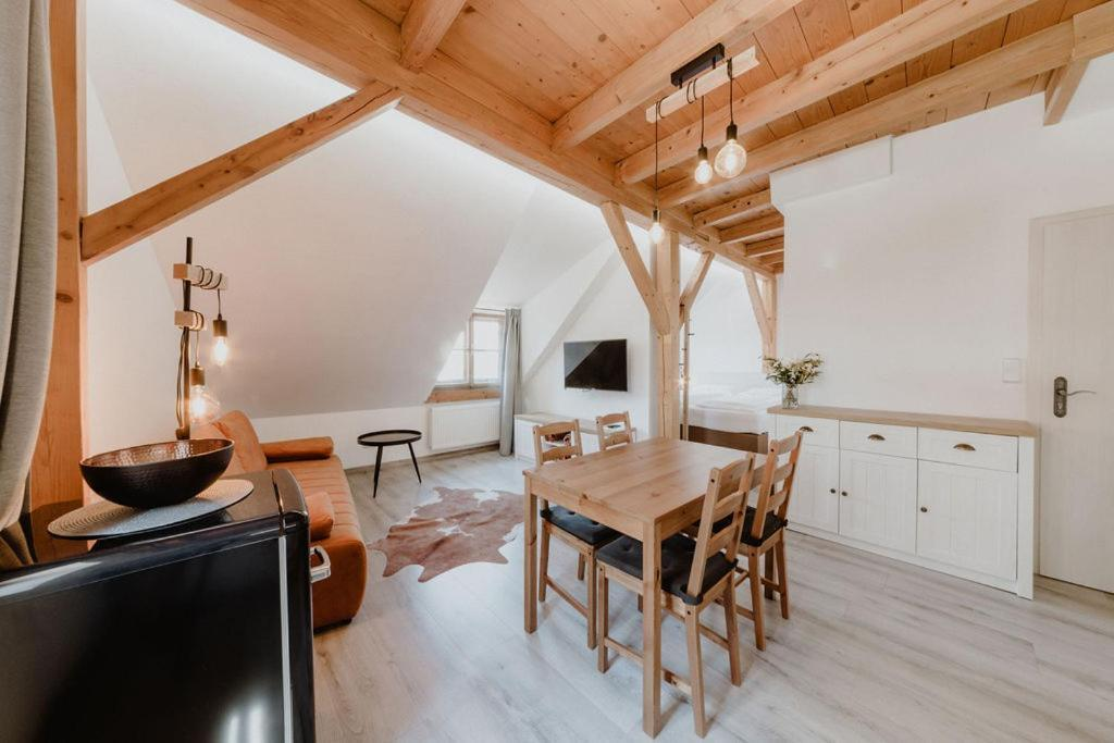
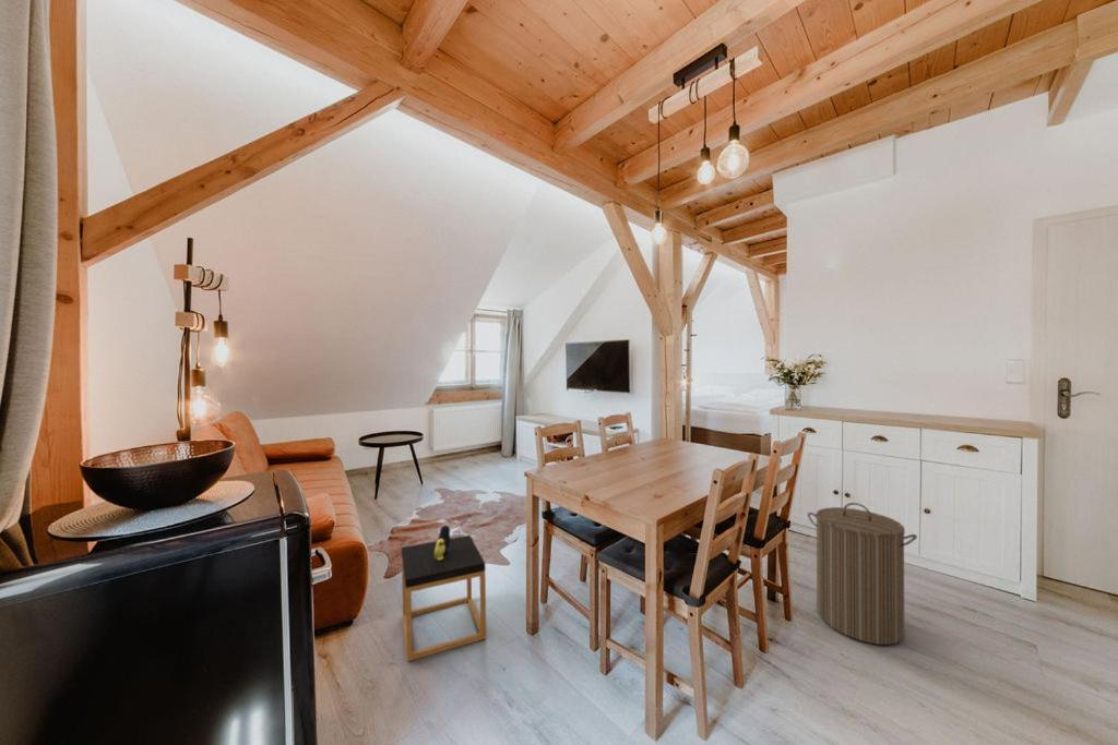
+ side table [401,525,487,662]
+ laundry hamper [807,502,918,646]
